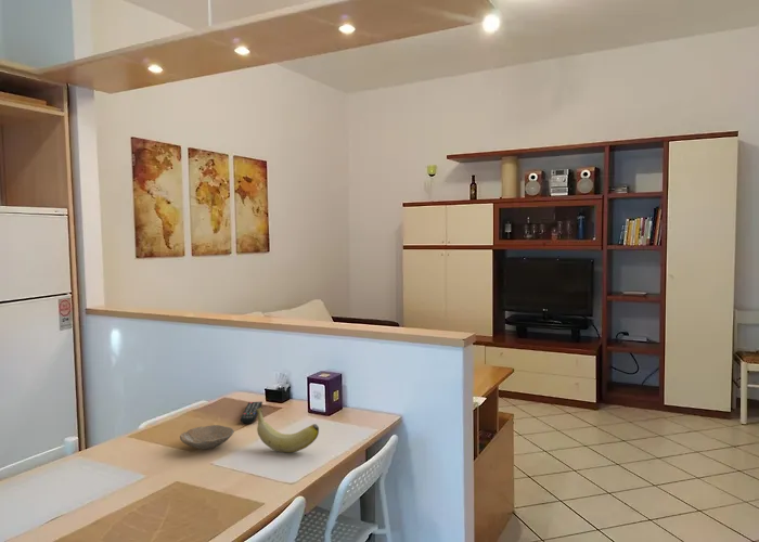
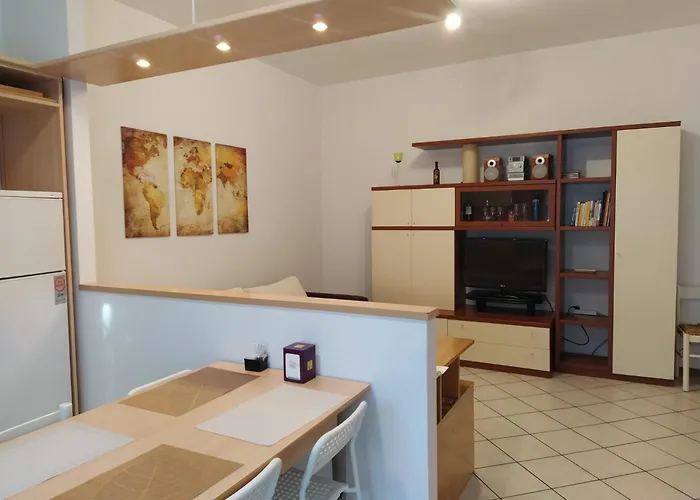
- remote control [240,401,263,425]
- banana [256,406,320,453]
- bowl [179,424,235,450]
